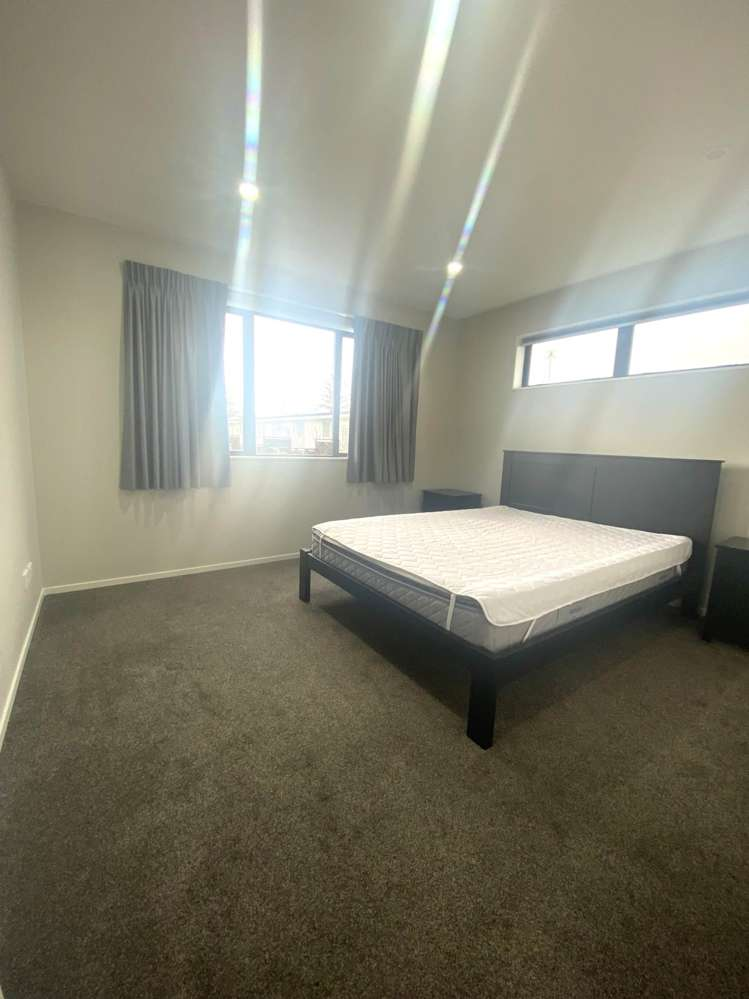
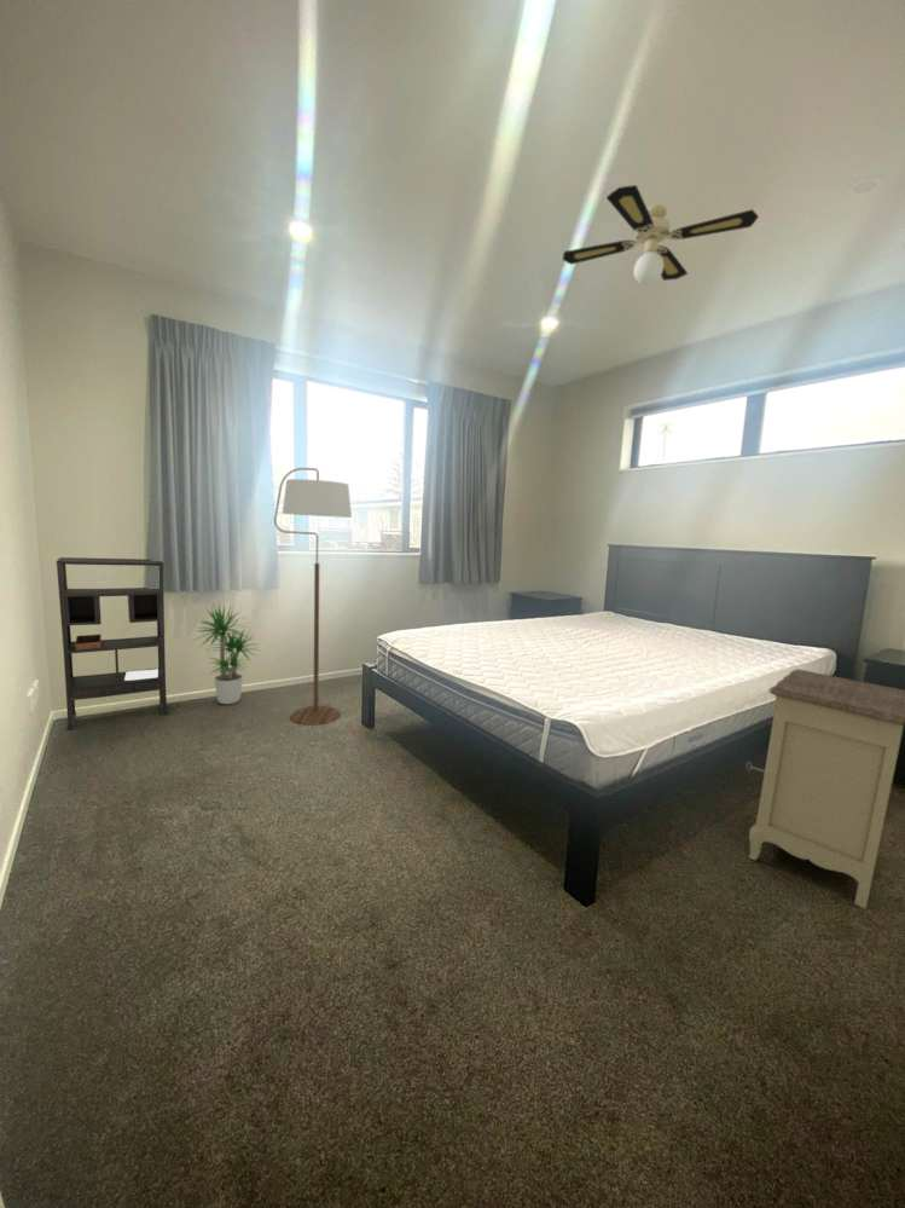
+ floor lamp [273,467,353,727]
+ nightstand [746,667,905,911]
+ bookshelf [56,556,169,732]
+ ceiling fan [562,184,760,287]
+ potted plant [191,602,262,705]
